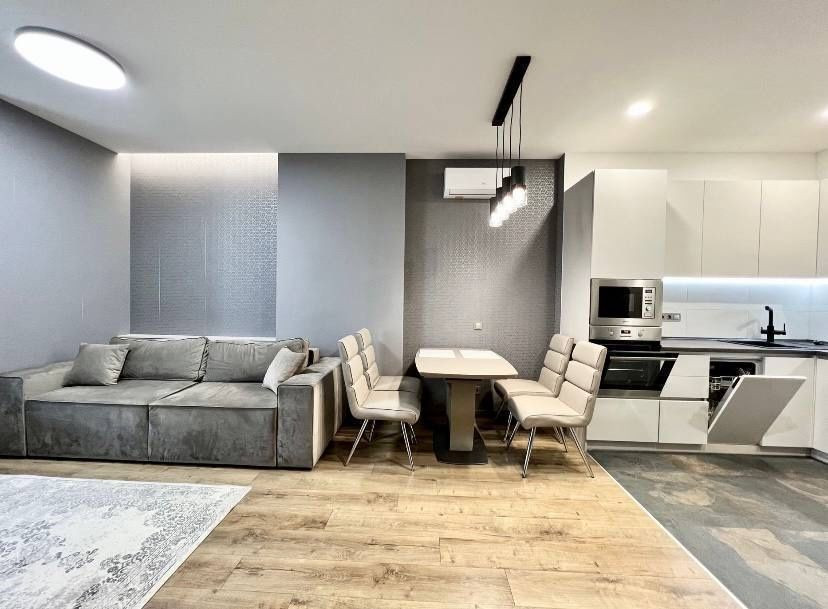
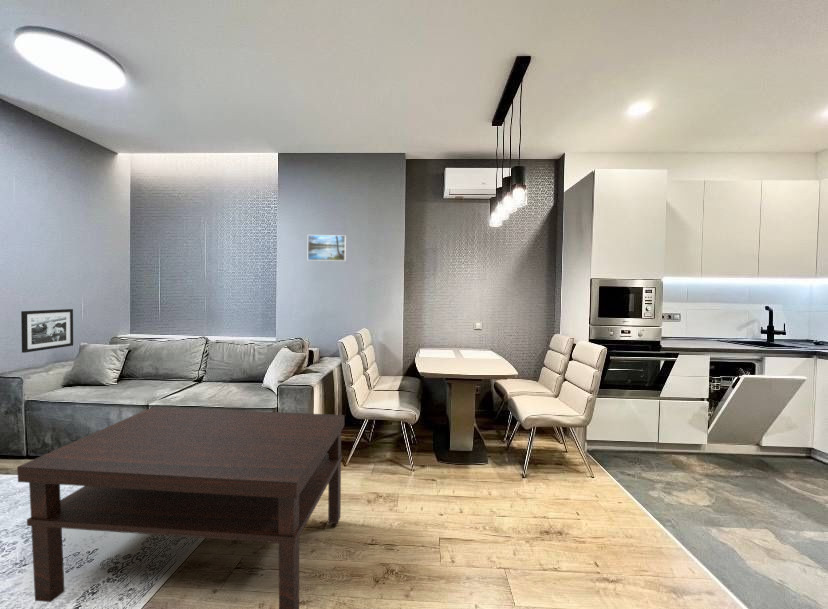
+ picture frame [20,308,74,354]
+ coffee table [16,406,345,609]
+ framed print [307,234,347,262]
